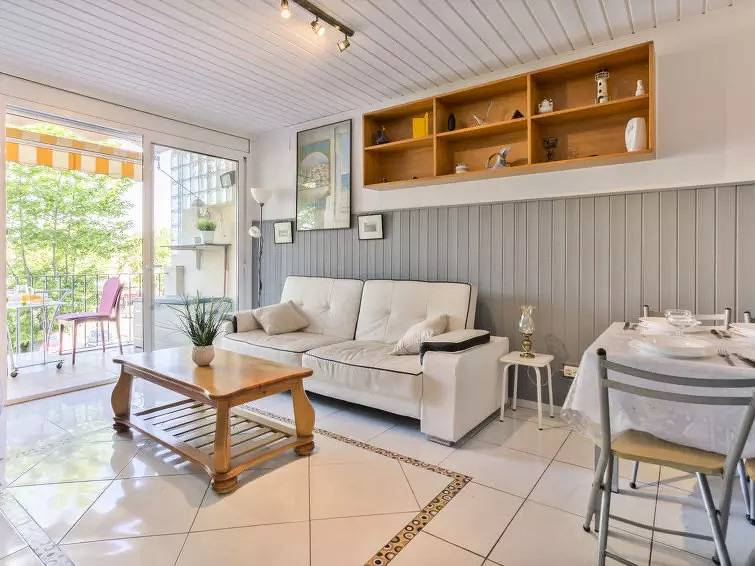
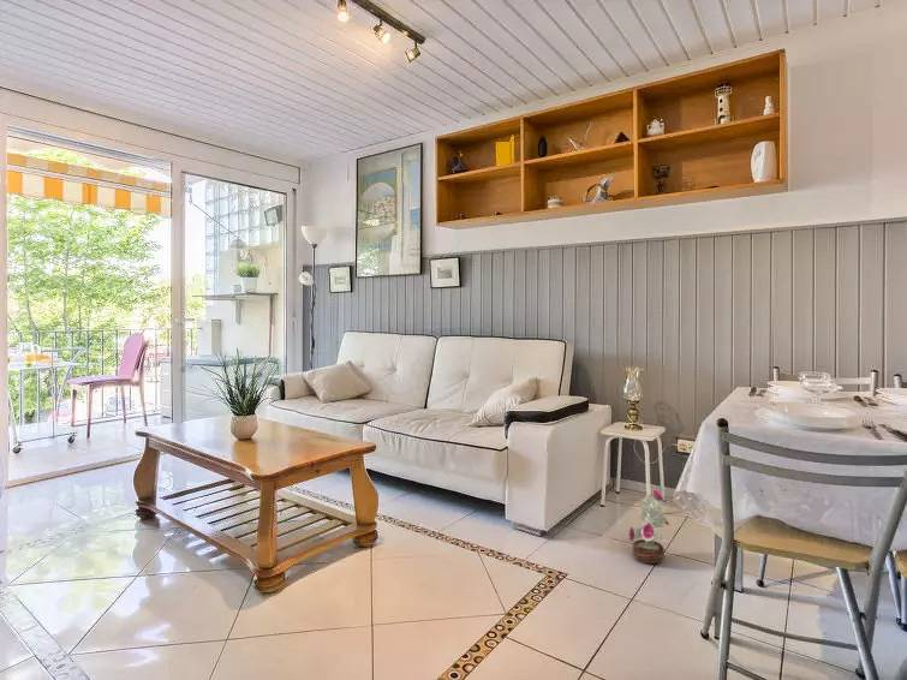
+ decorative plant [628,487,673,565]
